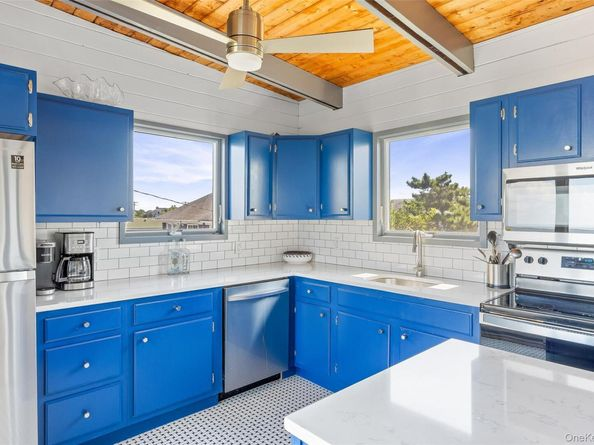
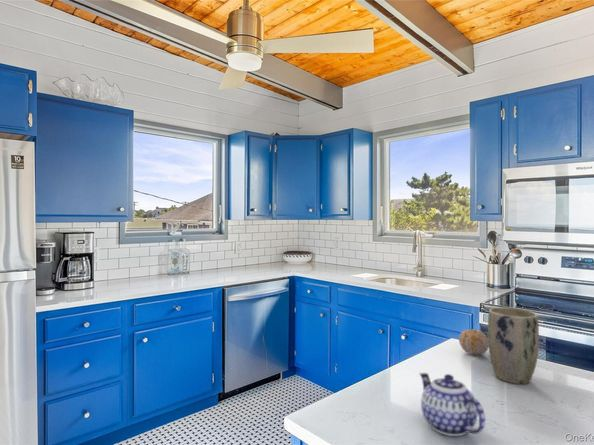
+ fruit [458,328,489,356]
+ plant pot [487,306,540,385]
+ teapot [418,372,486,437]
